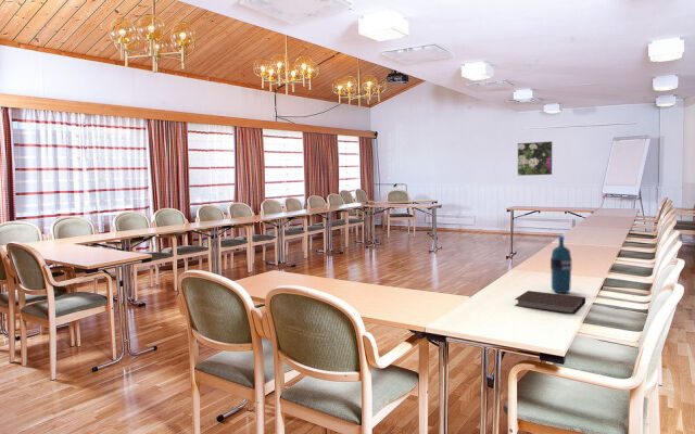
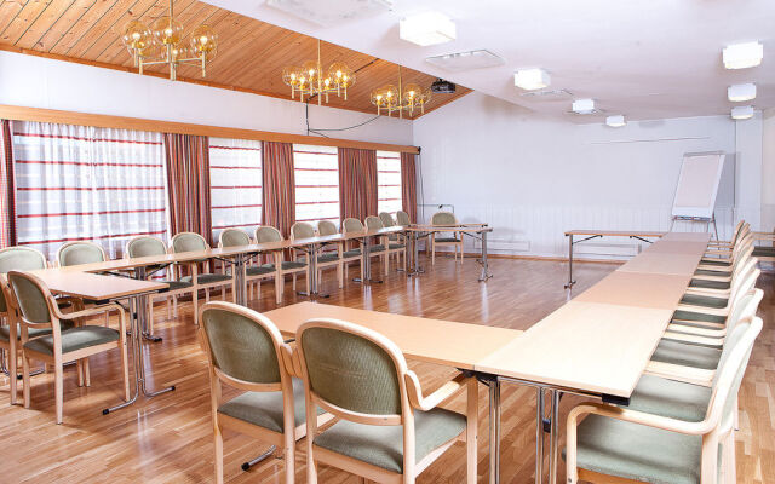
- notebook [514,290,586,315]
- water bottle [549,234,572,294]
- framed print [517,140,554,177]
